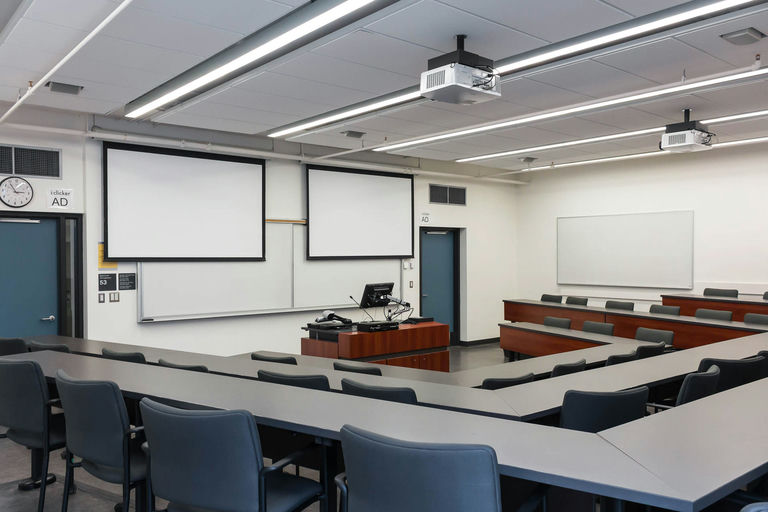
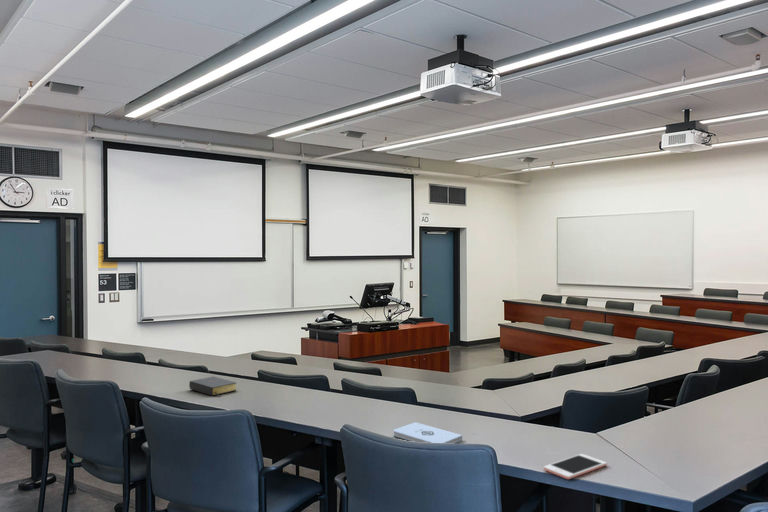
+ notepad [392,421,463,444]
+ bible [188,375,237,398]
+ cell phone [543,453,608,480]
